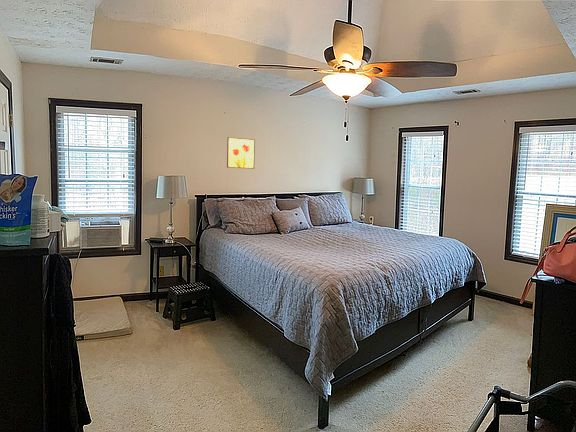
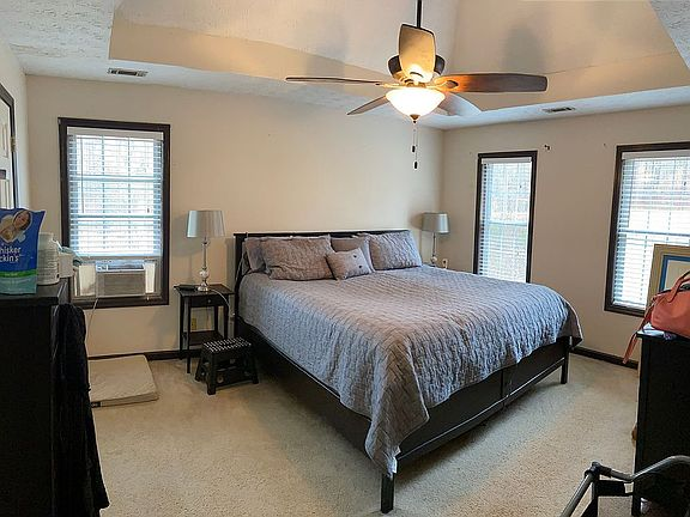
- wall art [226,136,256,170]
